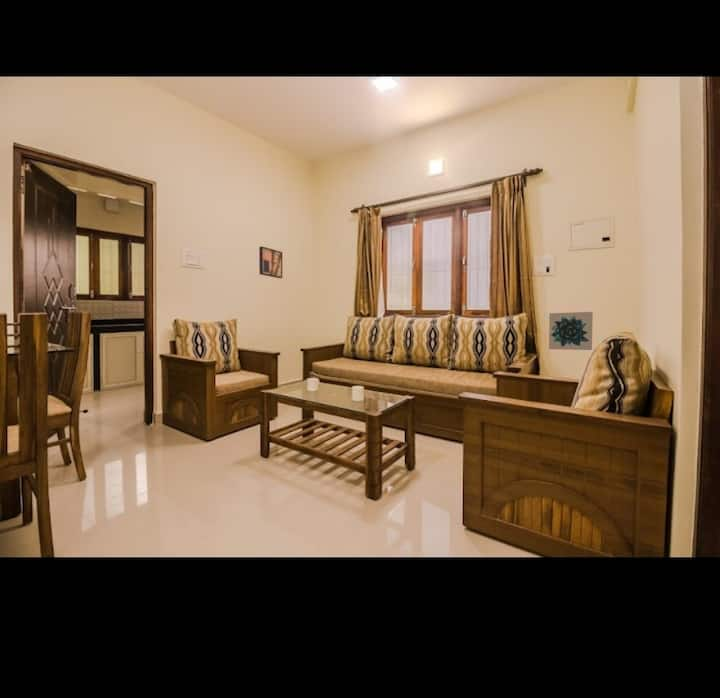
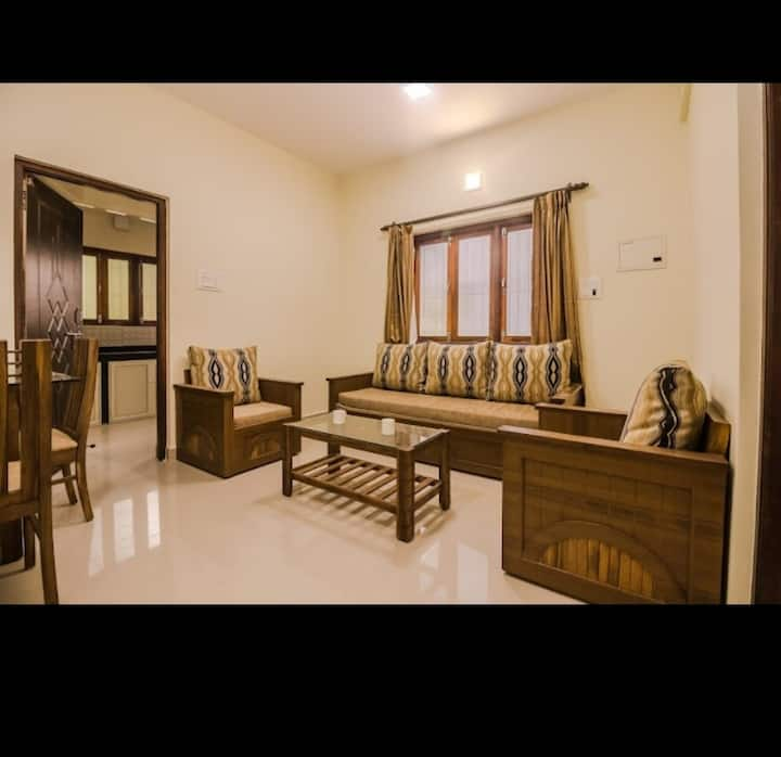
- wall art [548,311,594,351]
- wall art [258,245,283,279]
